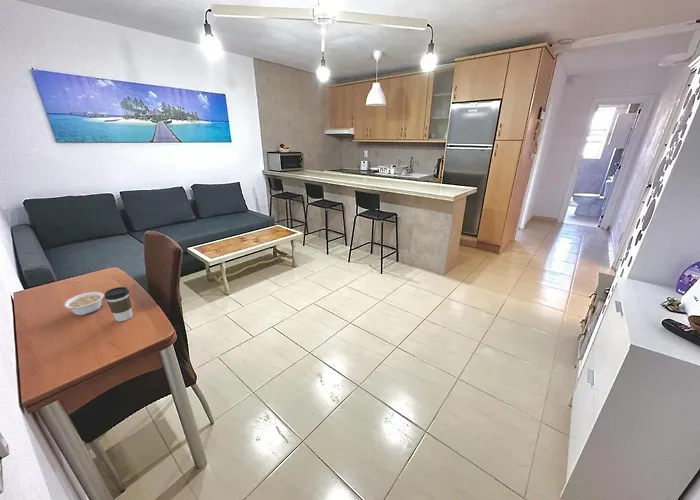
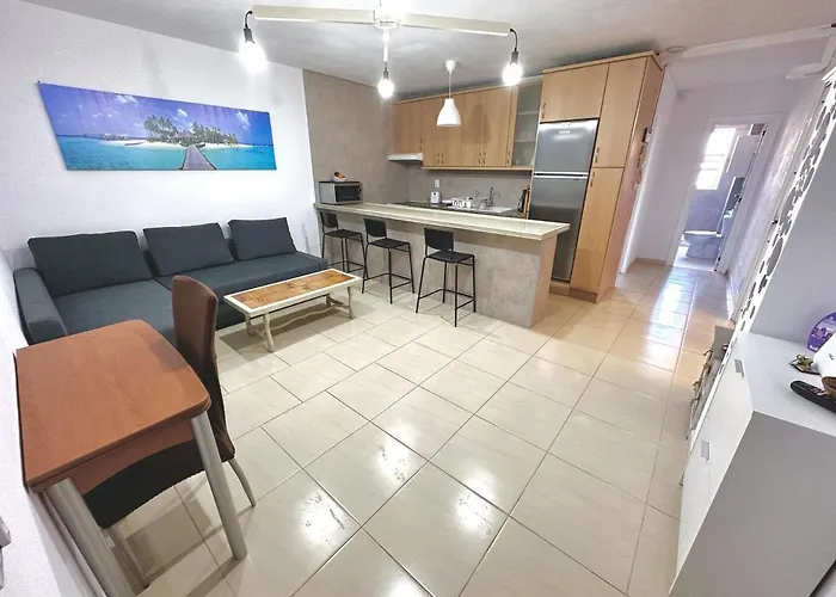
- legume [63,291,105,316]
- coffee cup [104,286,134,322]
